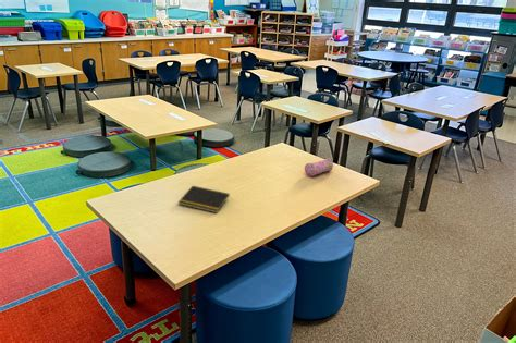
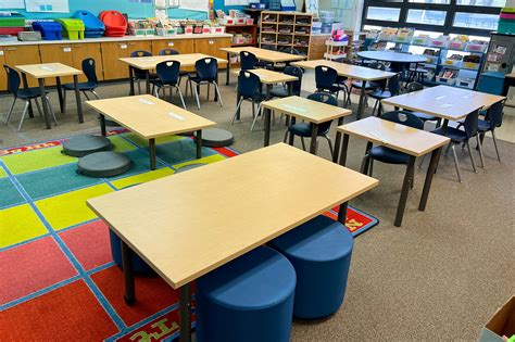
- notepad [177,185,231,215]
- pencil case [304,157,334,177]
